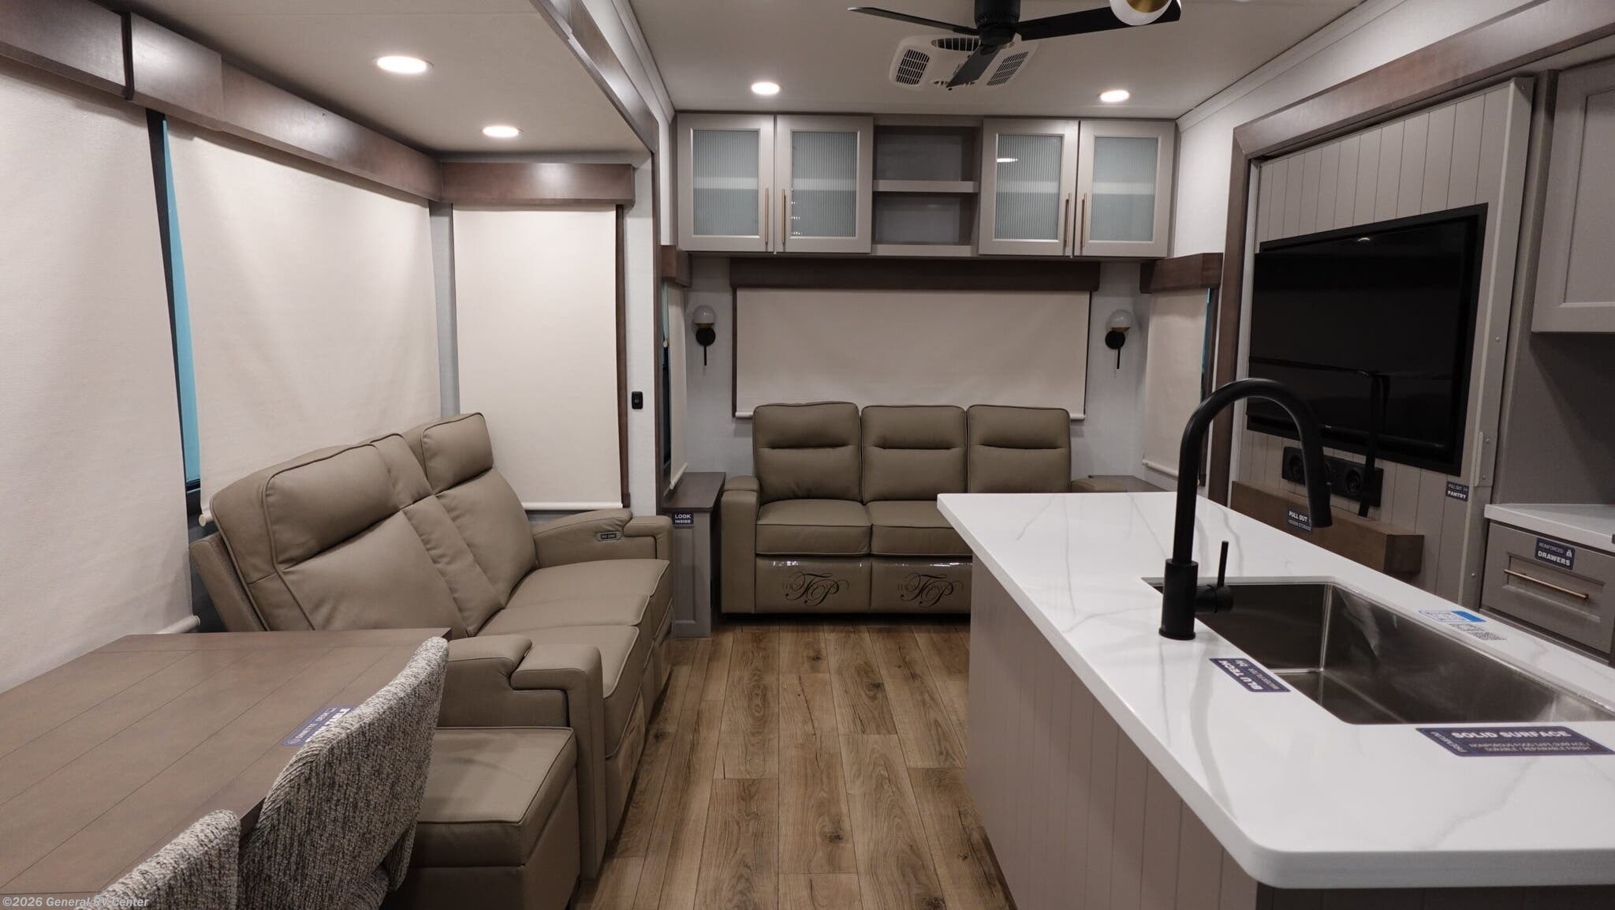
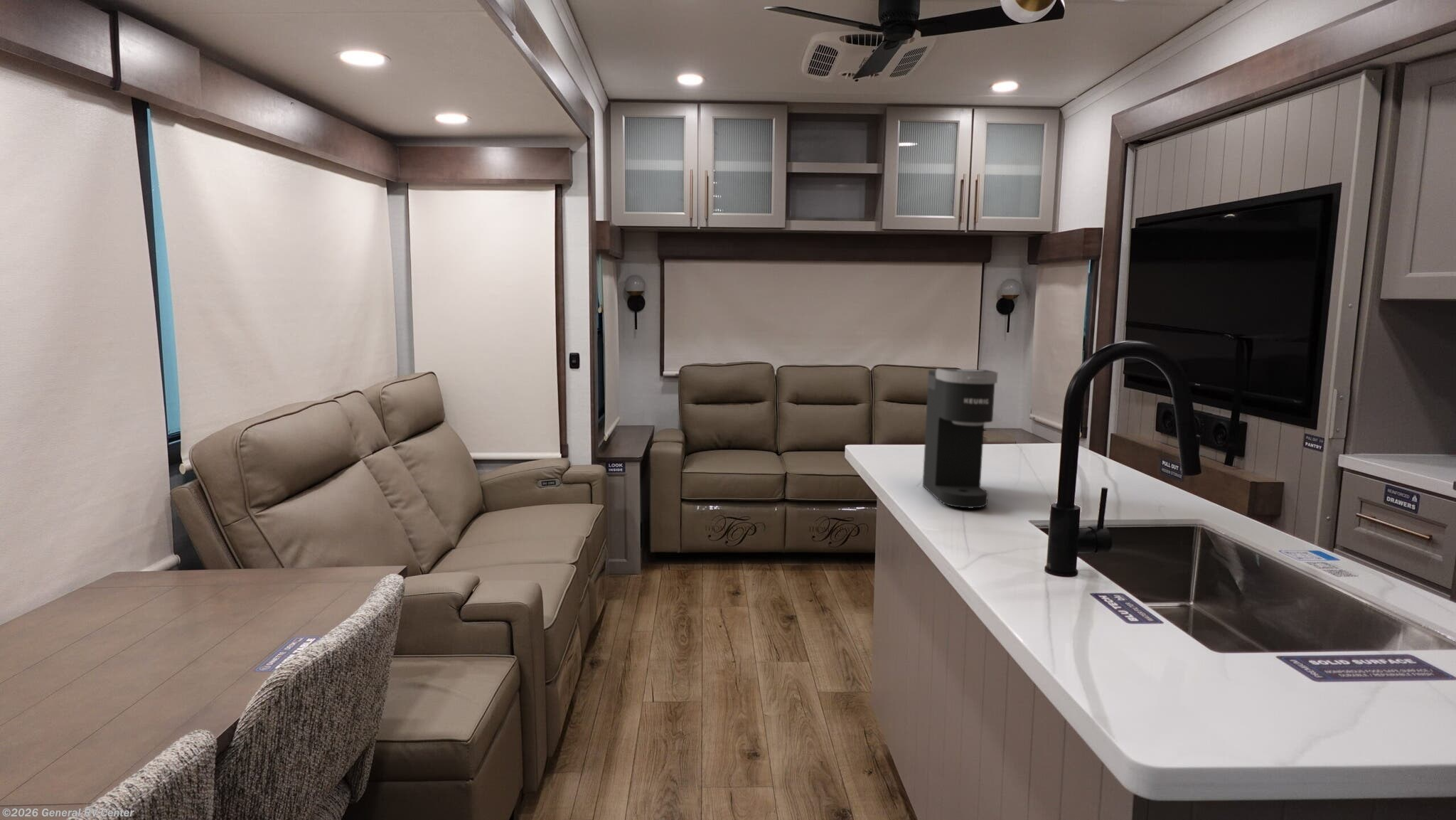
+ coffee maker [922,368,998,508]
